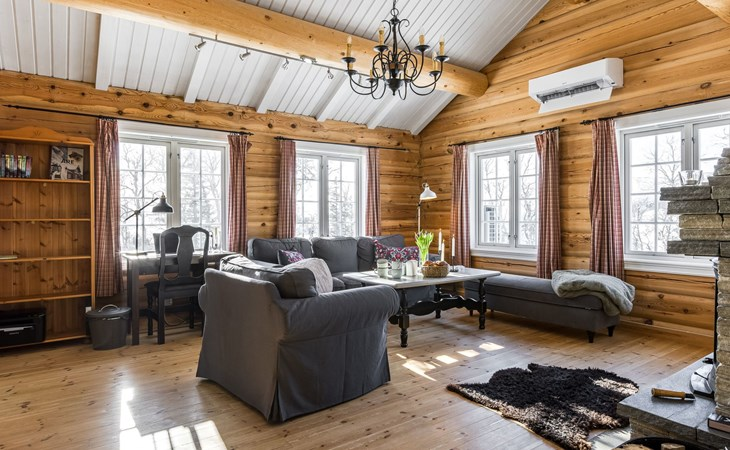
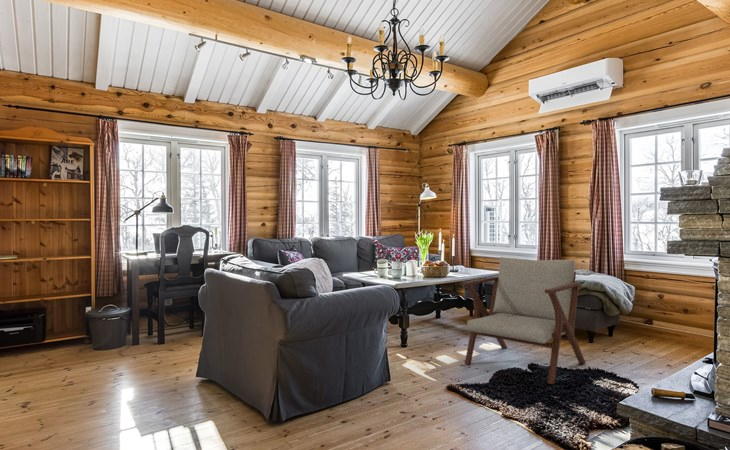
+ lounge chair [461,256,586,385]
